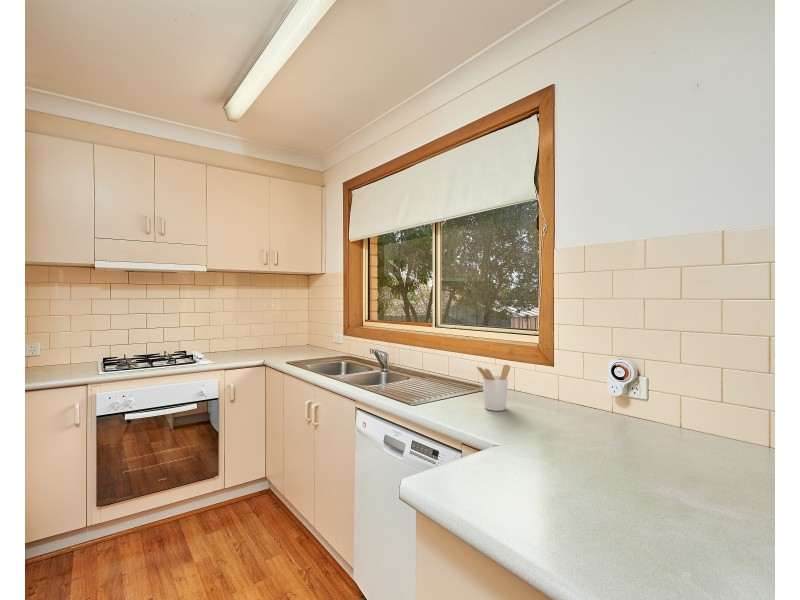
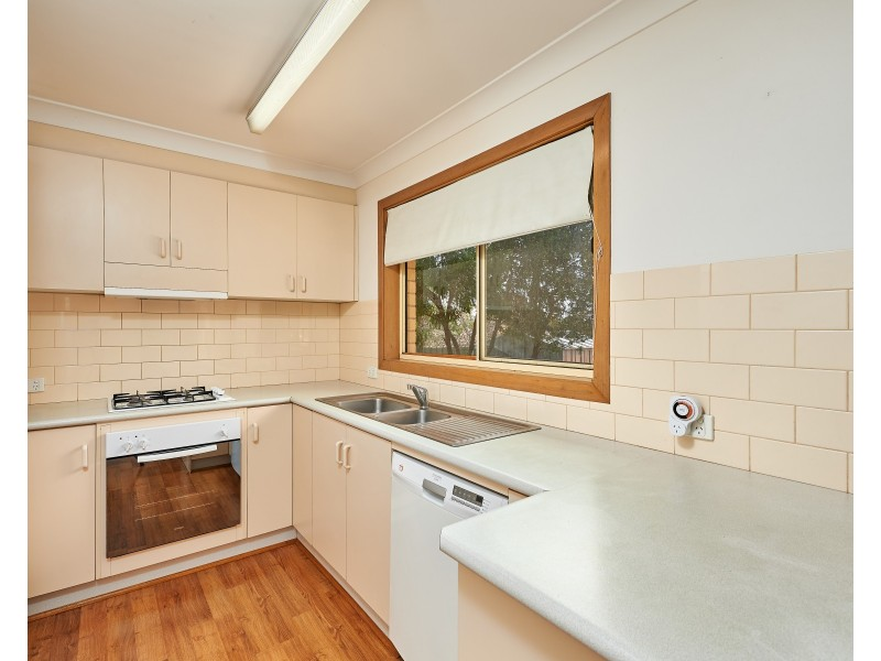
- utensil holder [475,364,511,412]
